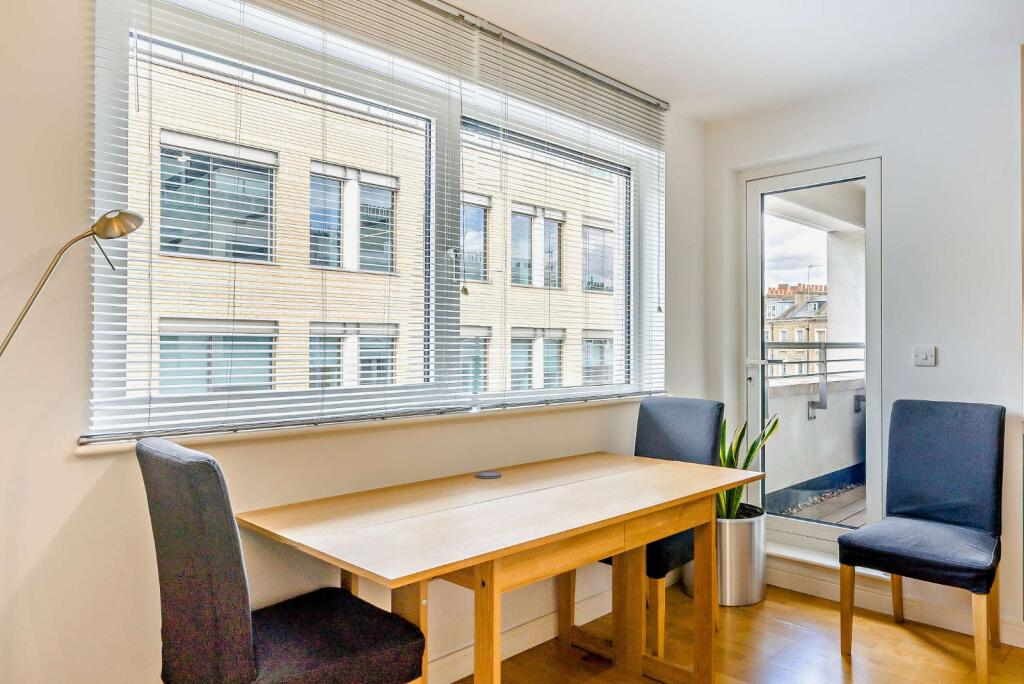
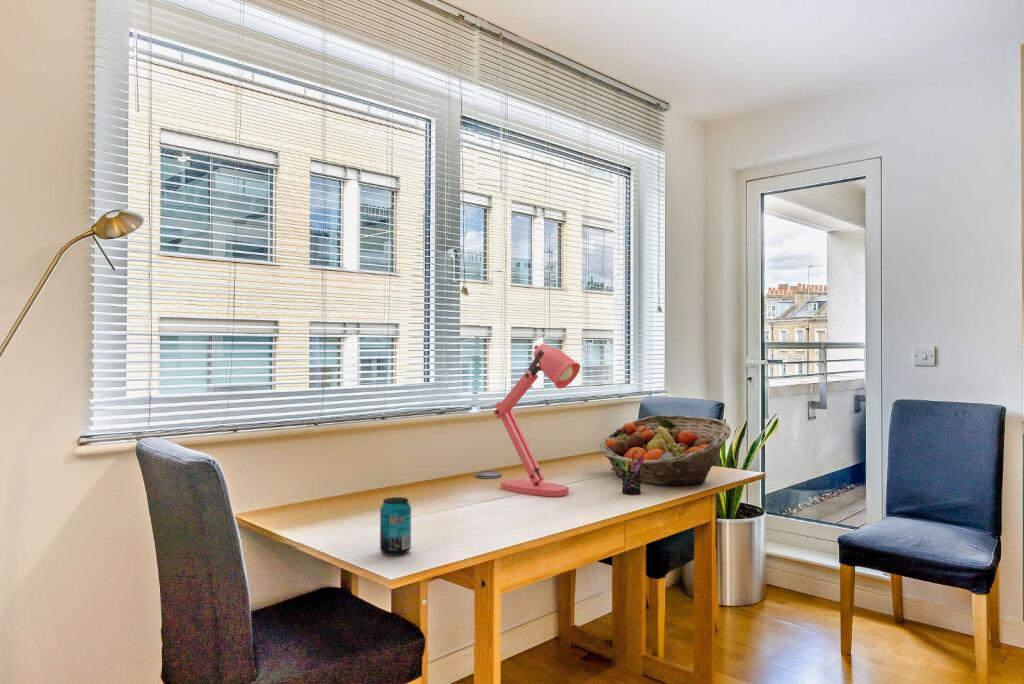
+ beverage can [379,496,412,557]
+ desk lamp [492,343,581,497]
+ pen holder [618,453,644,495]
+ fruit basket [599,414,732,486]
